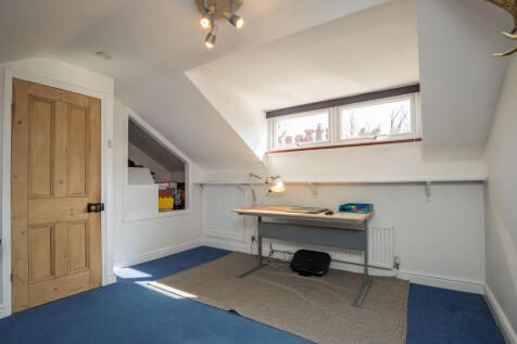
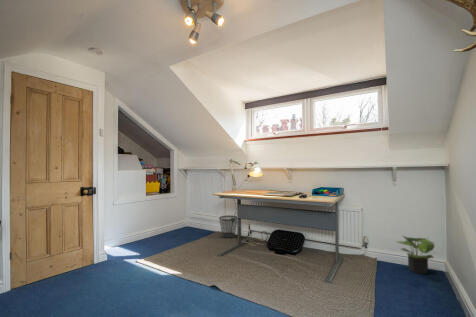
+ potted plant [395,234,436,275]
+ wastebasket [218,214,238,239]
